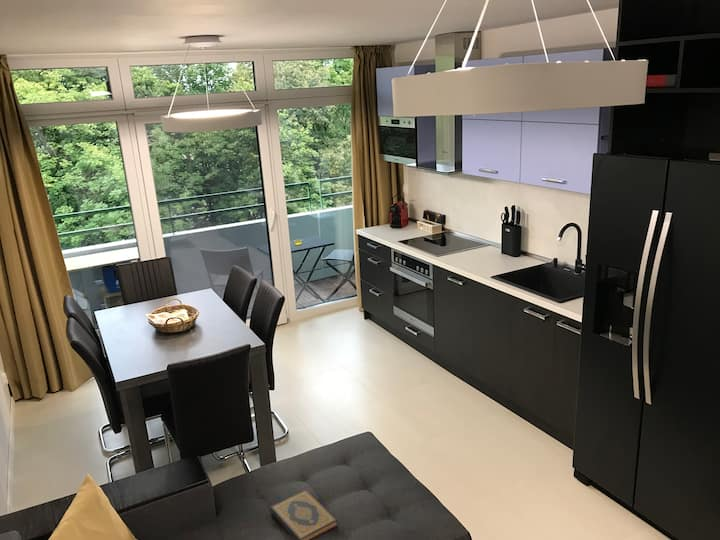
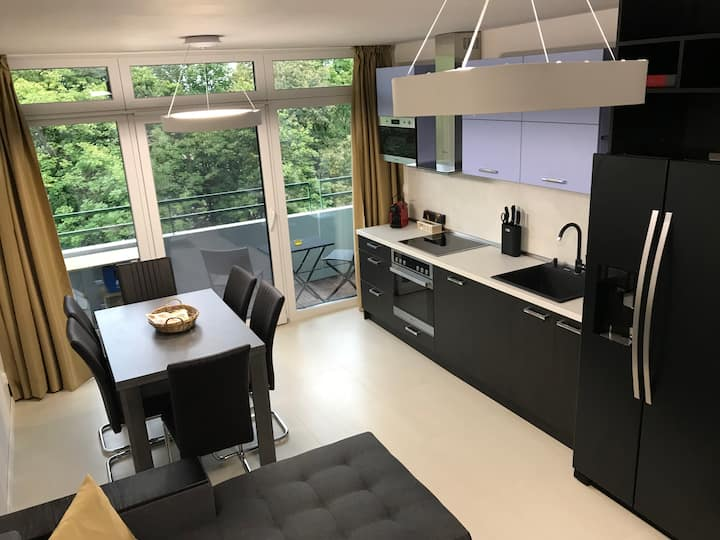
- hardback book [270,489,339,540]
